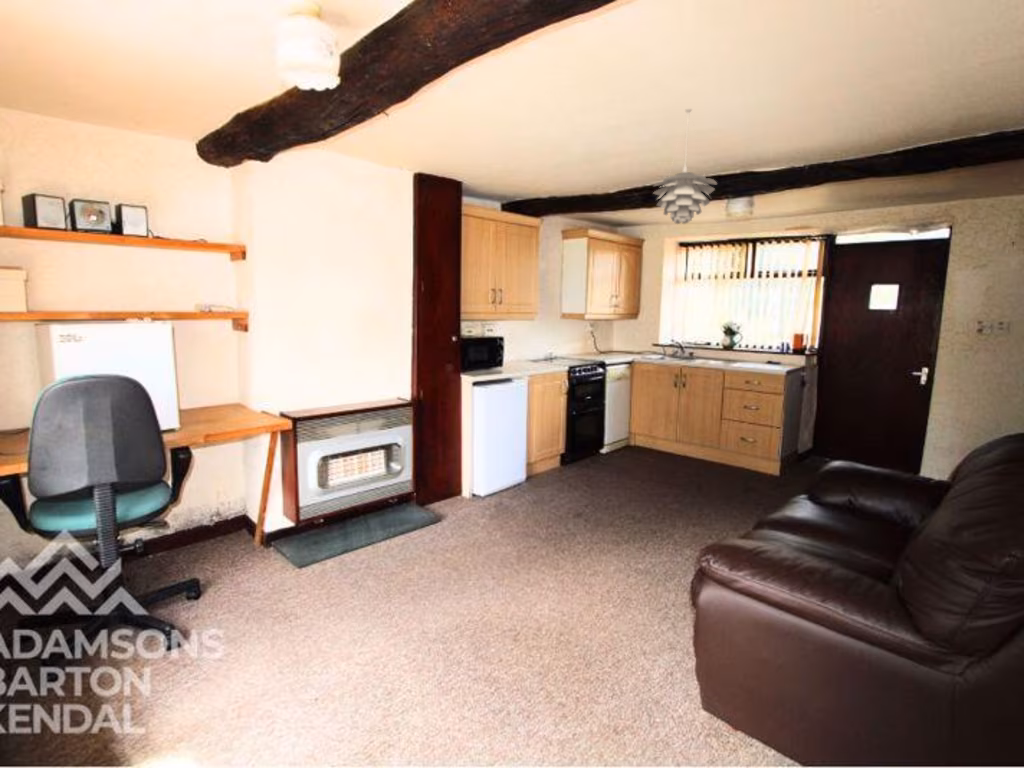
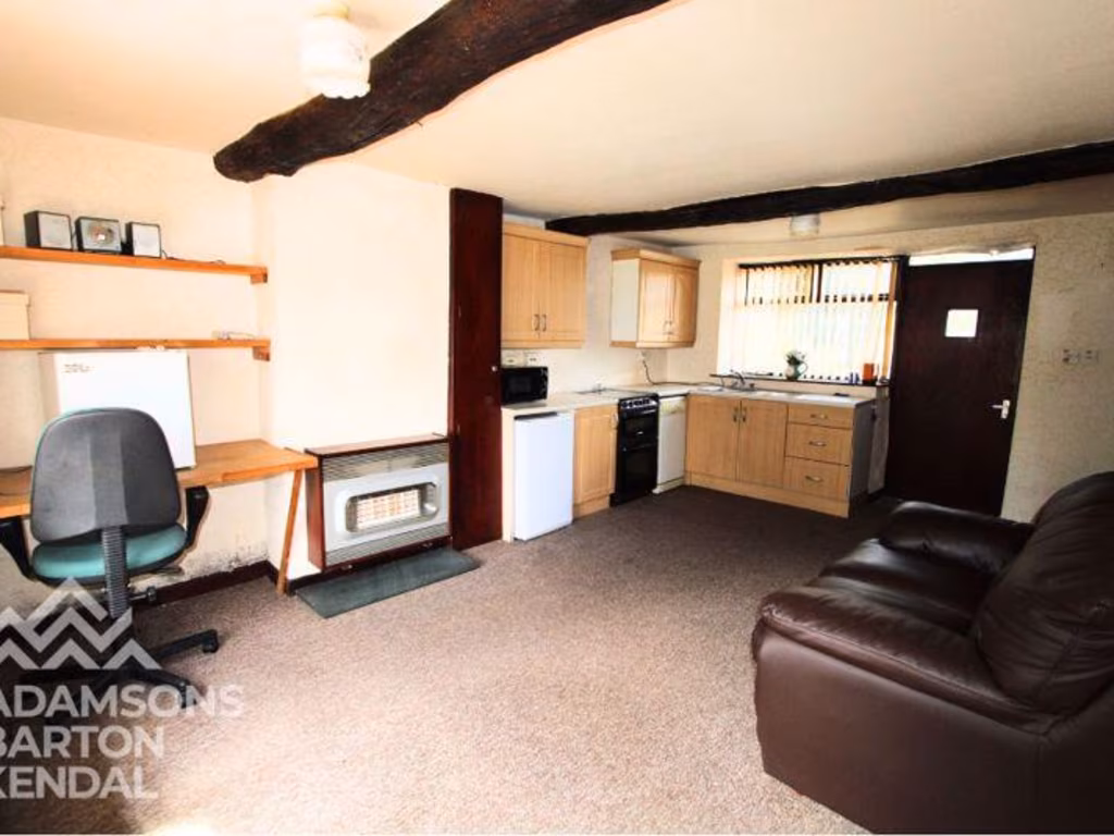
- pendant light [652,108,718,225]
